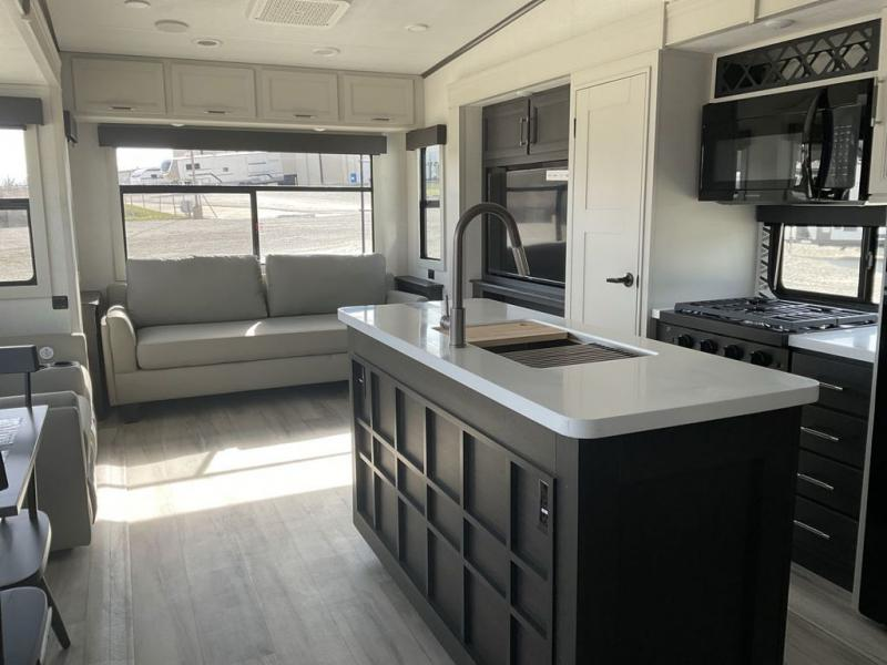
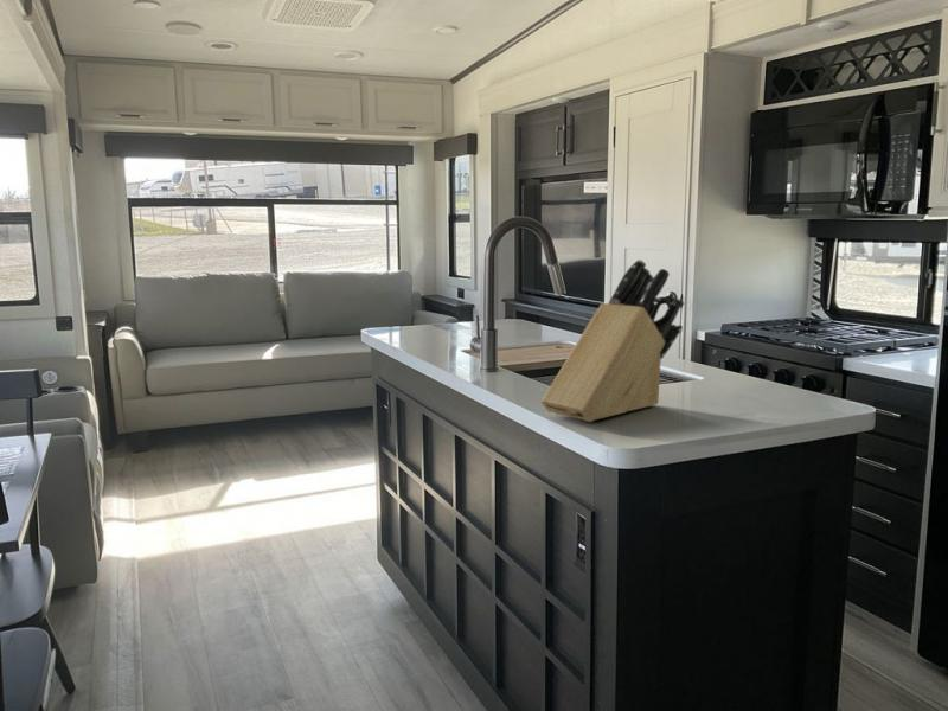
+ knife block [540,258,685,423]
